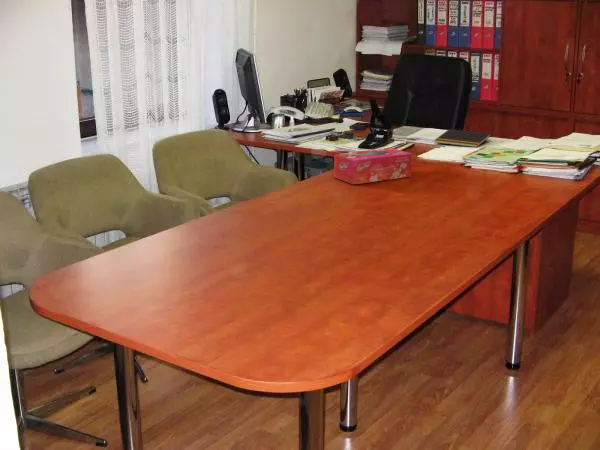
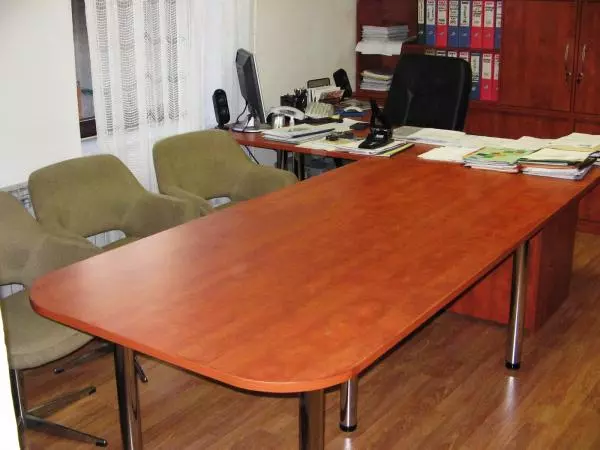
- notepad [434,128,492,148]
- tissue box [333,147,412,185]
